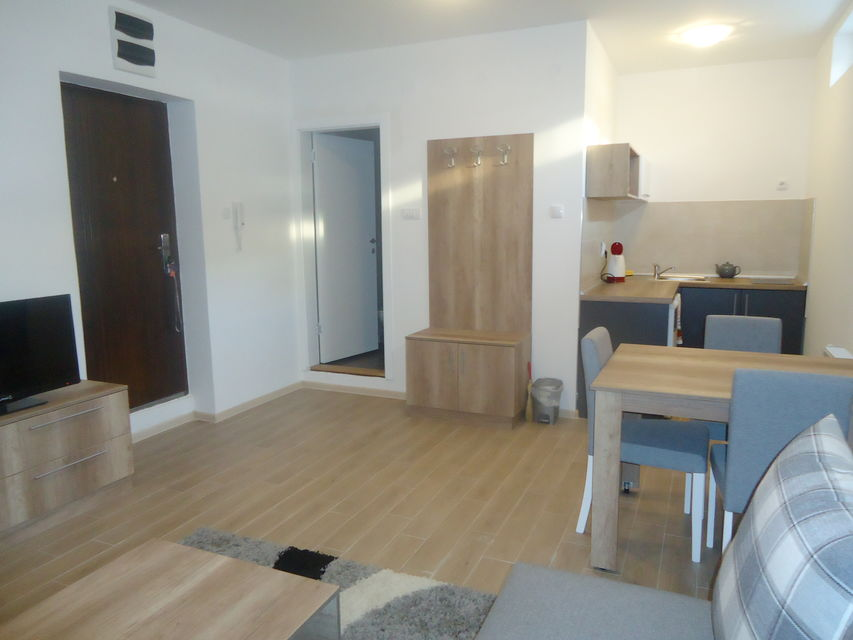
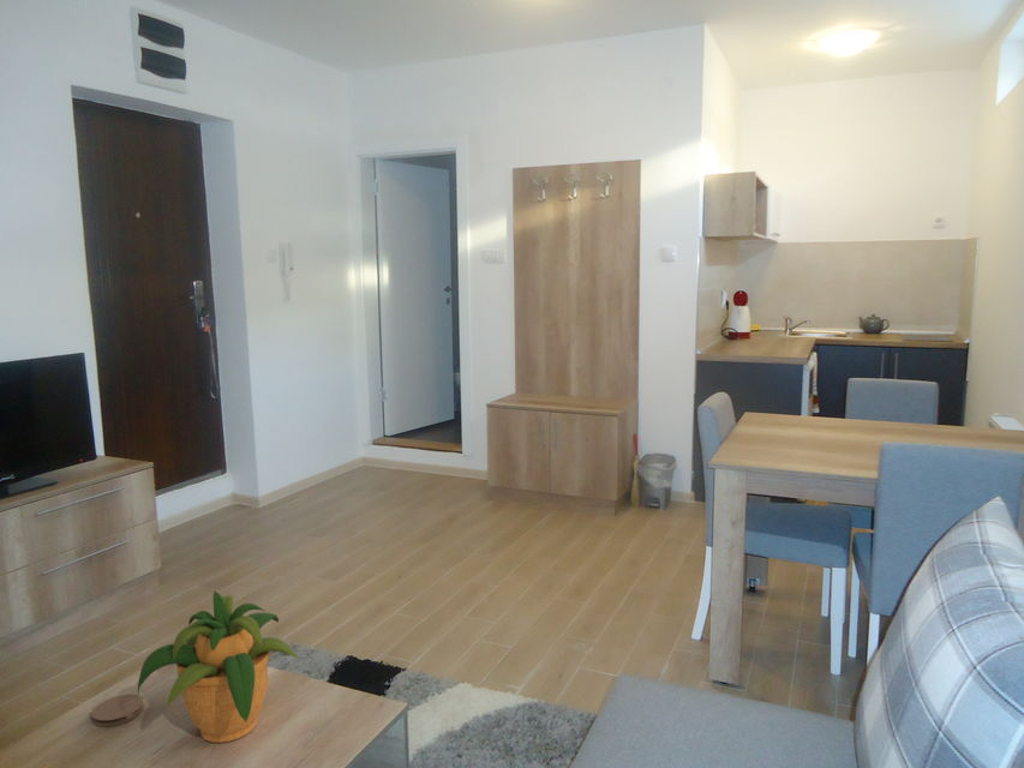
+ coaster [90,694,145,727]
+ potted plant [137,589,301,744]
